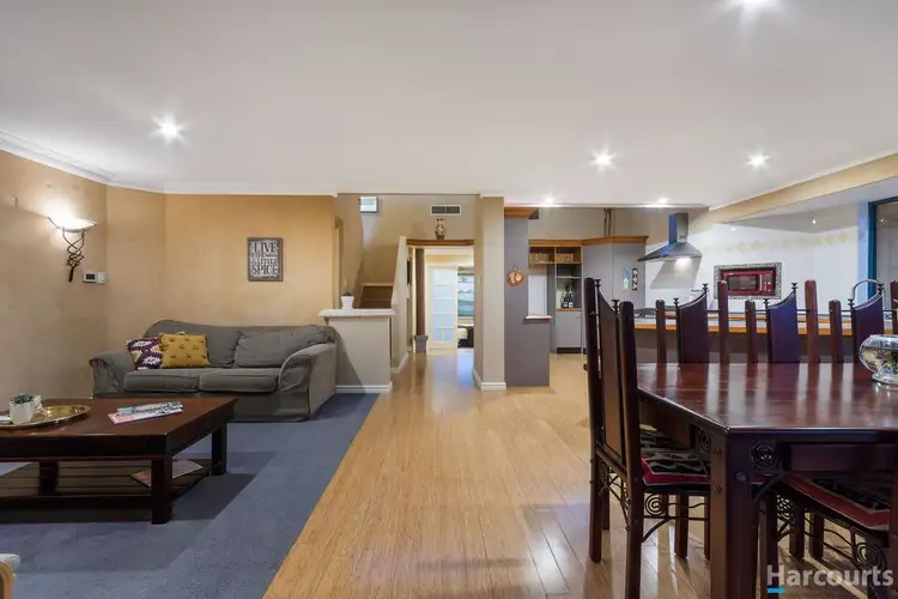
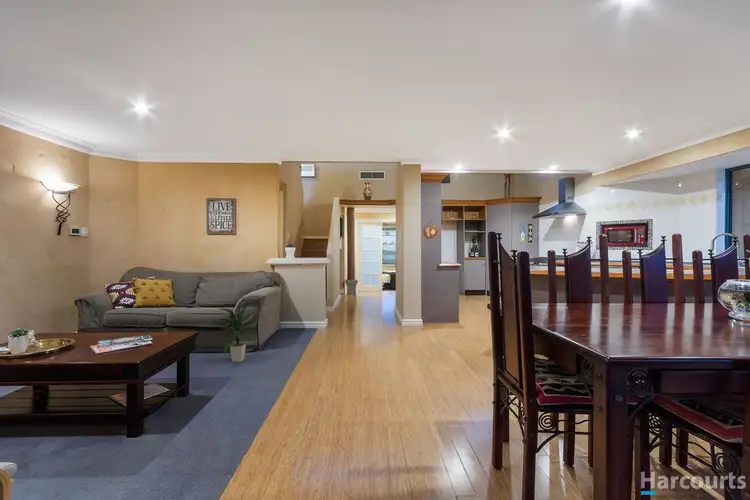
+ indoor plant [216,302,261,363]
